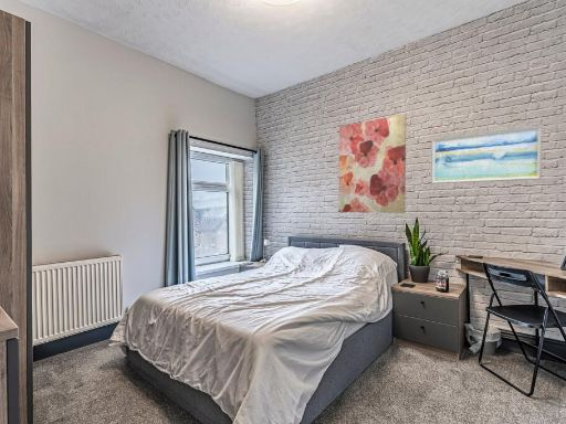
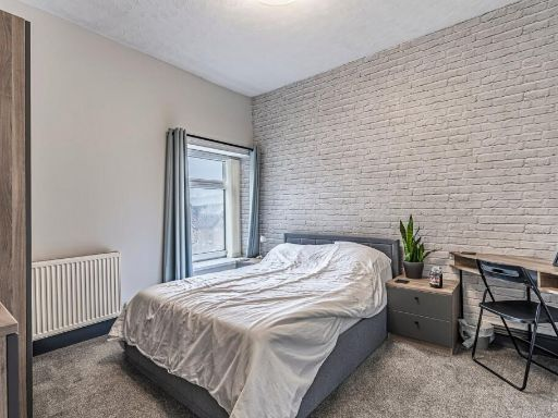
- wall art [337,114,407,214]
- wall art [430,124,543,186]
